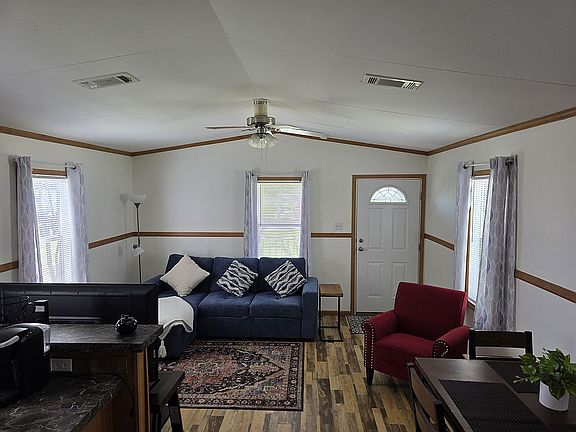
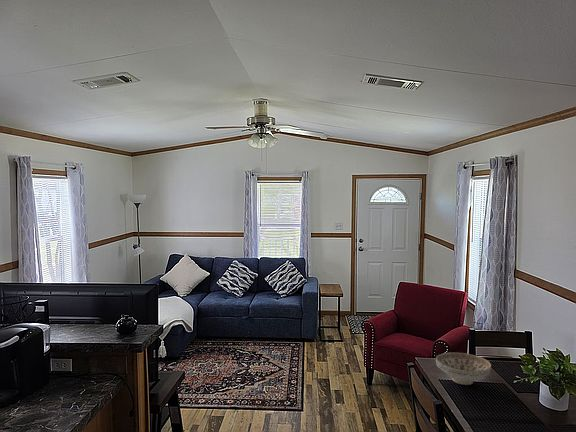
+ decorative bowl [435,351,492,386]
